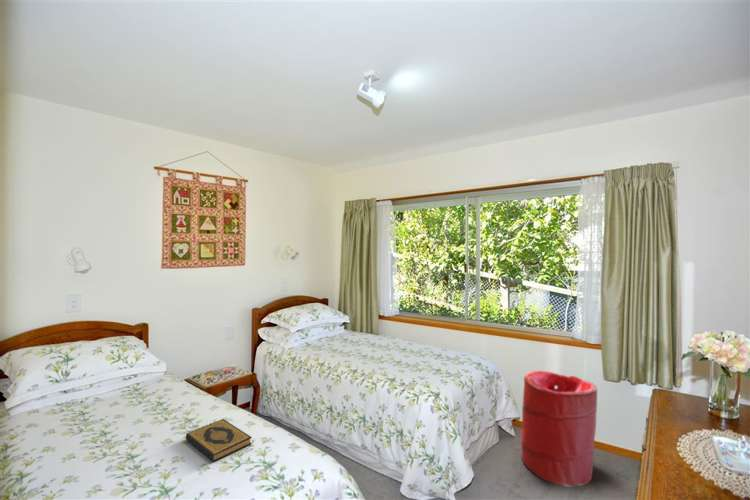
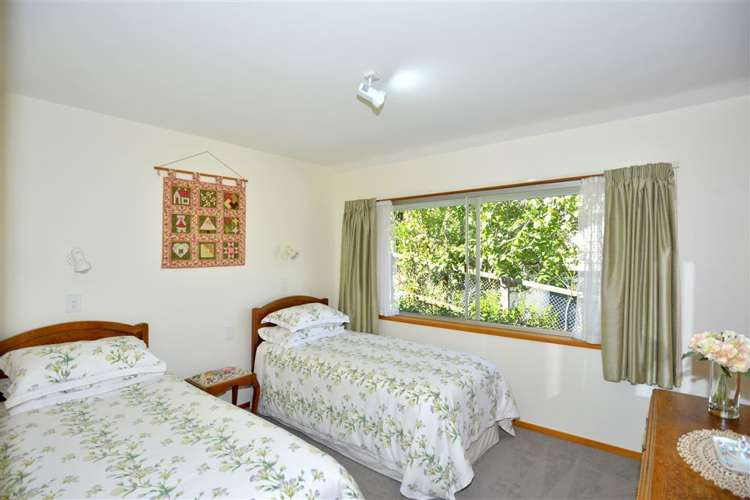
- hardback book [185,418,253,462]
- laundry hamper [521,370,598,488]
